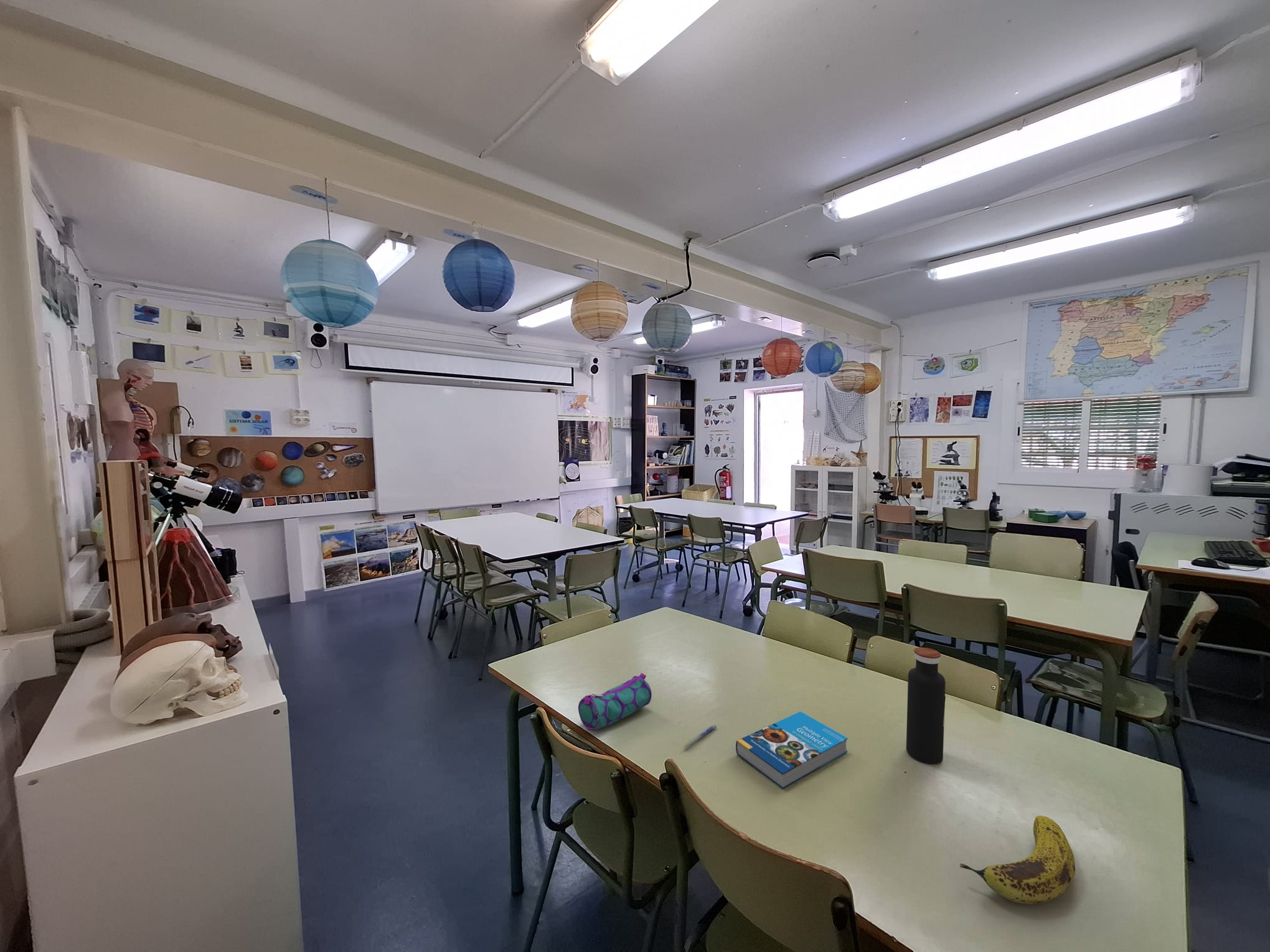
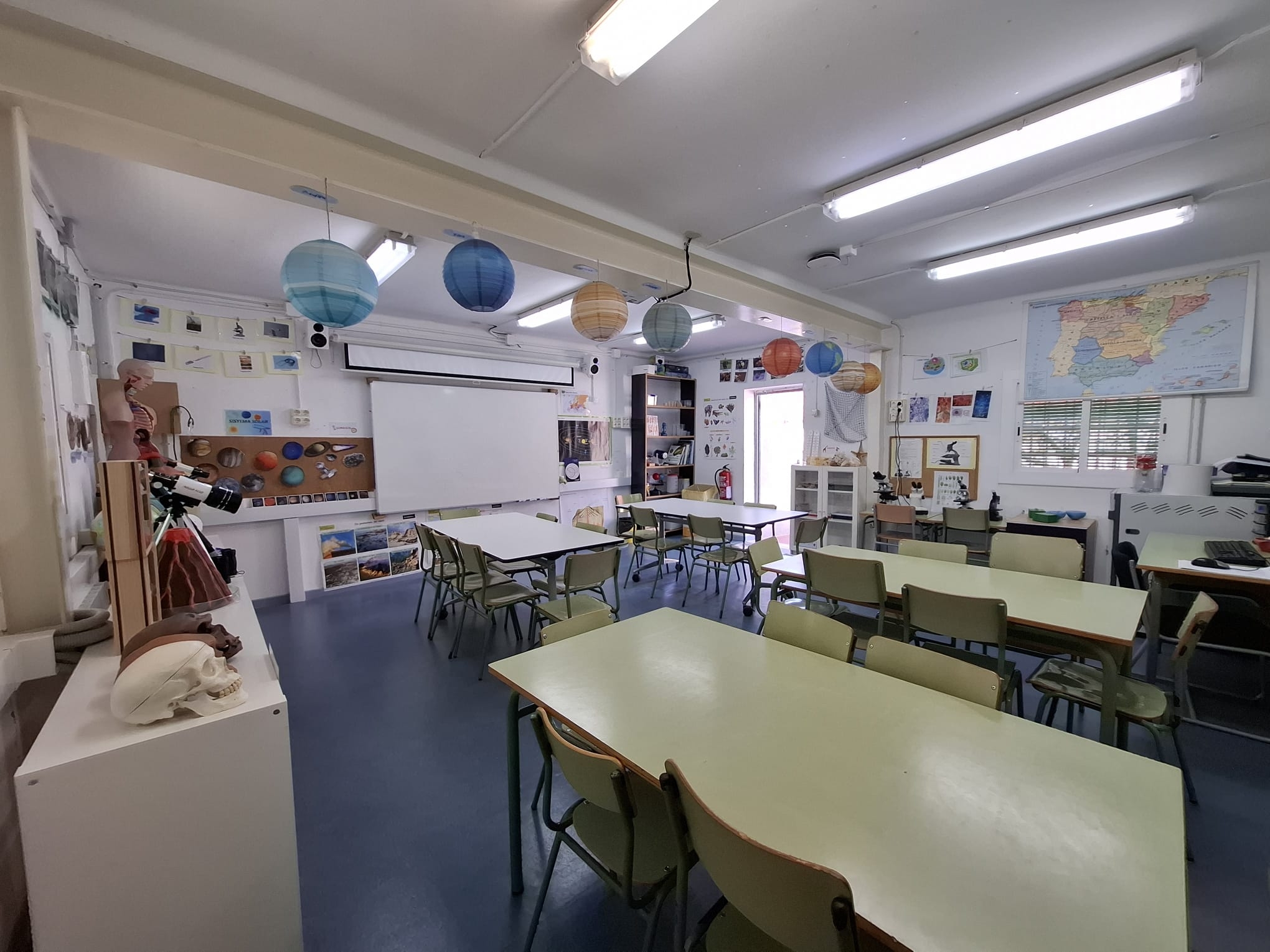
- book [735,711,849,790]
- fruit [959,815,1076,905]
- water bottle [906,647,946,765]
- pencil case [578,673,652,731]
- pen [683,724,718,749]
